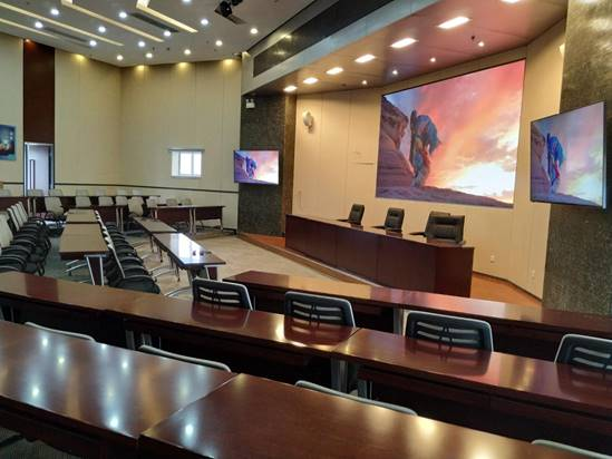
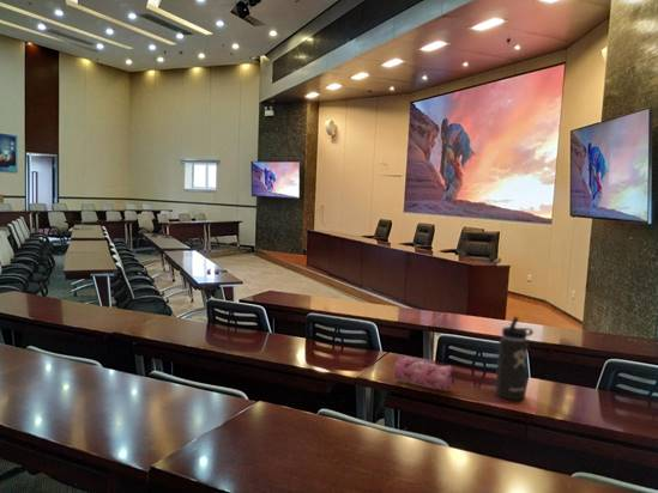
+ thermos bottle [494,316,535,401]
+ pencil case [393,355,455,392]
